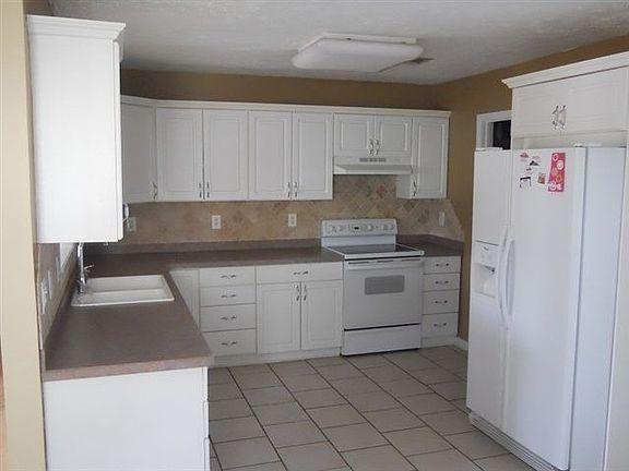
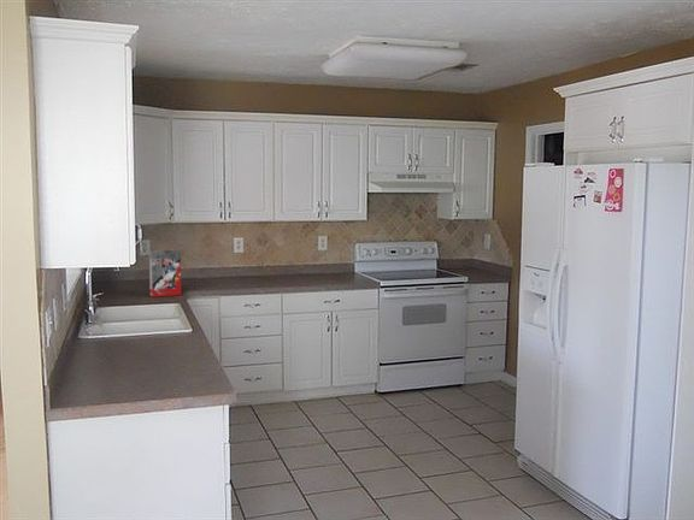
+ cereal box [148,248,182,299]
